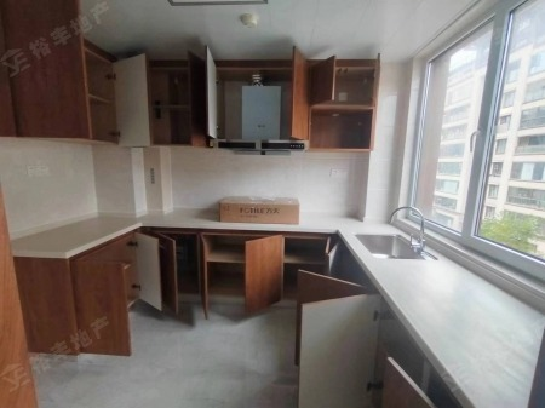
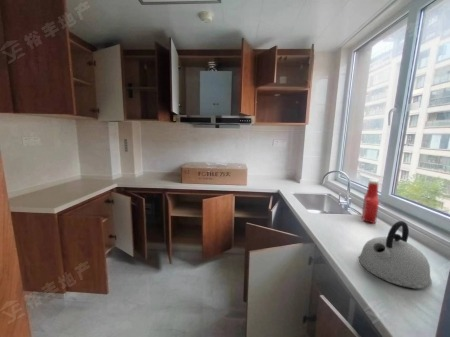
+ kettle [358,220,433,290]
+ soap bottle [361,179,380,224]
